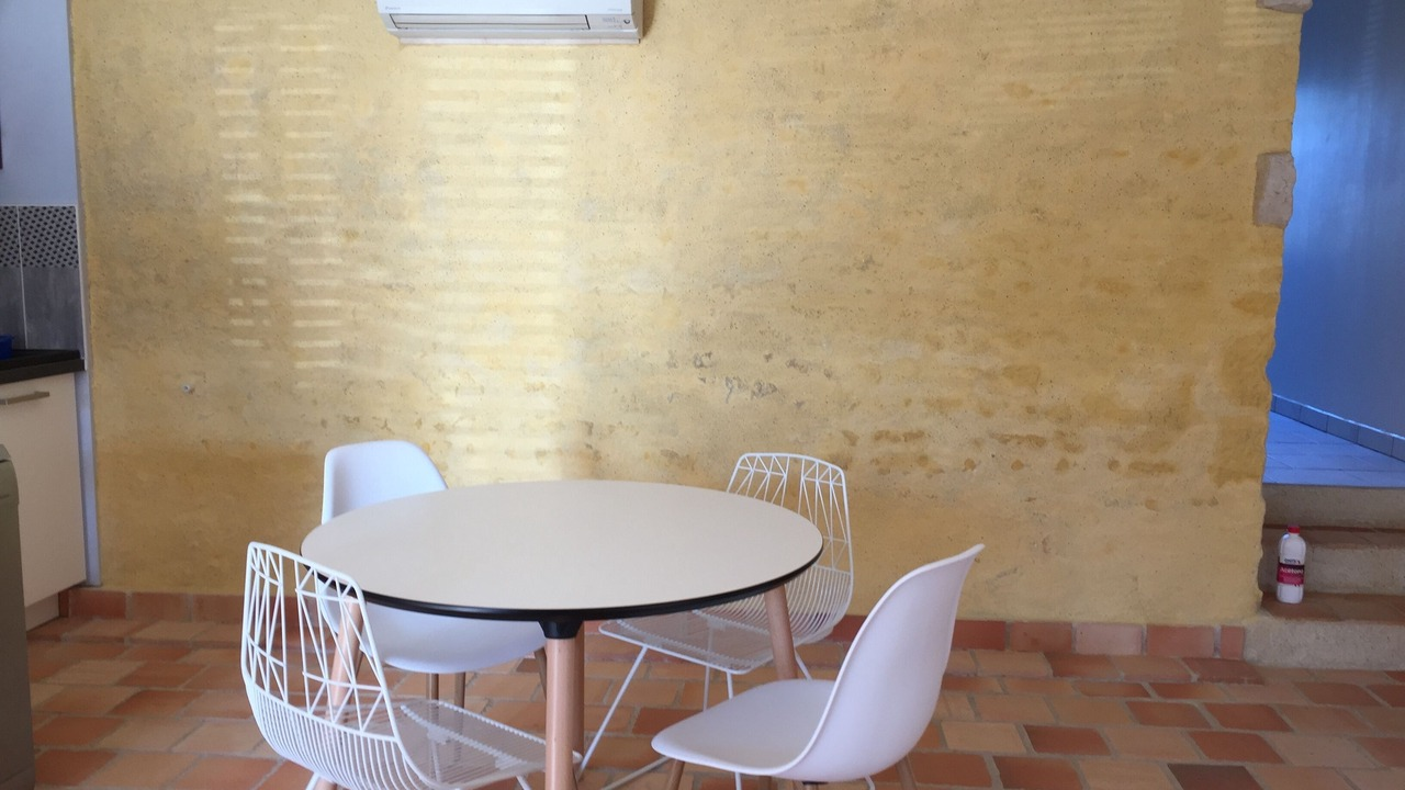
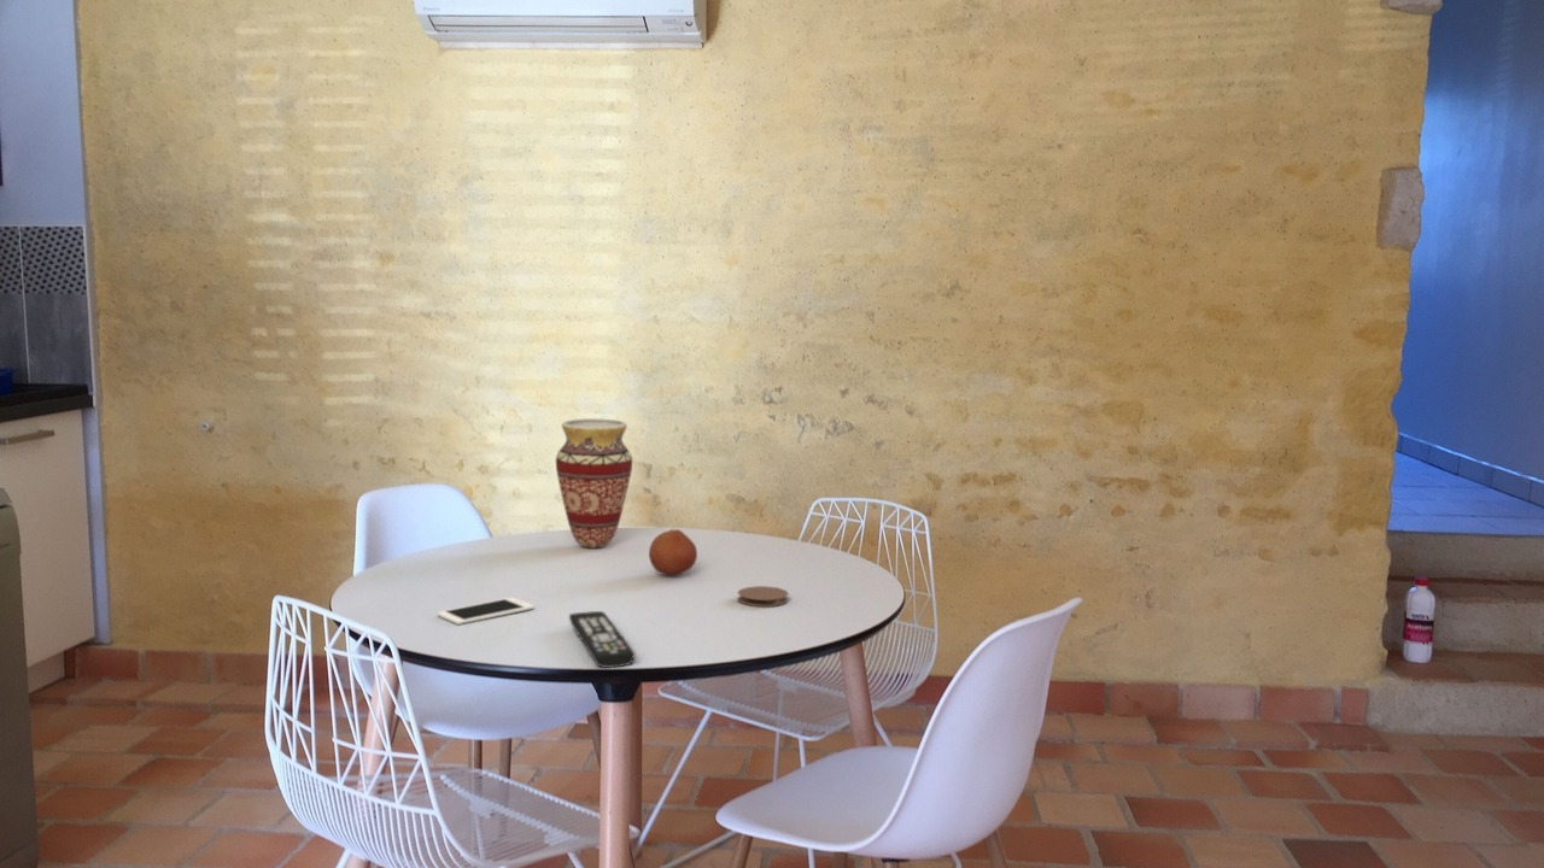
+ fruit [648,528,698,576]
+ coaster [737,585,790,608]
+ vase [555,417,633,550]
+ cell phone [437,597,536,626]
+ remote control [568,610,636,669]
